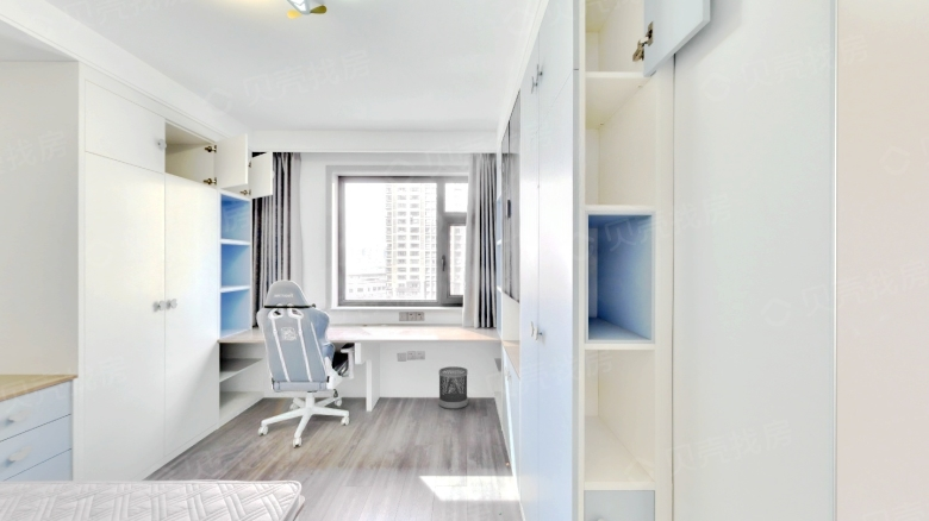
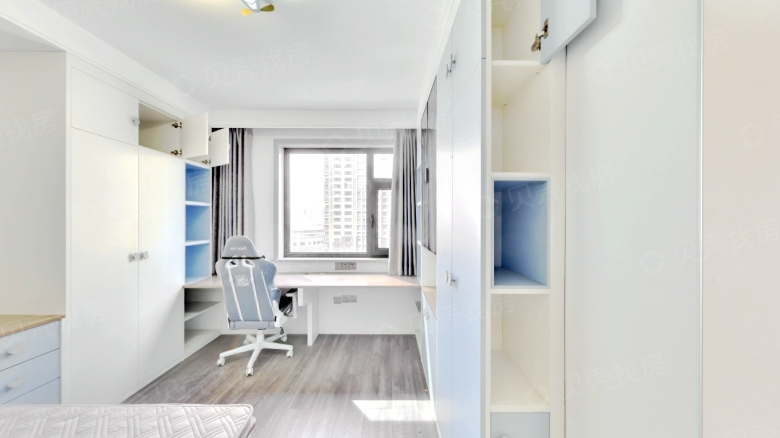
- wastebasket [438,365,469,410]
